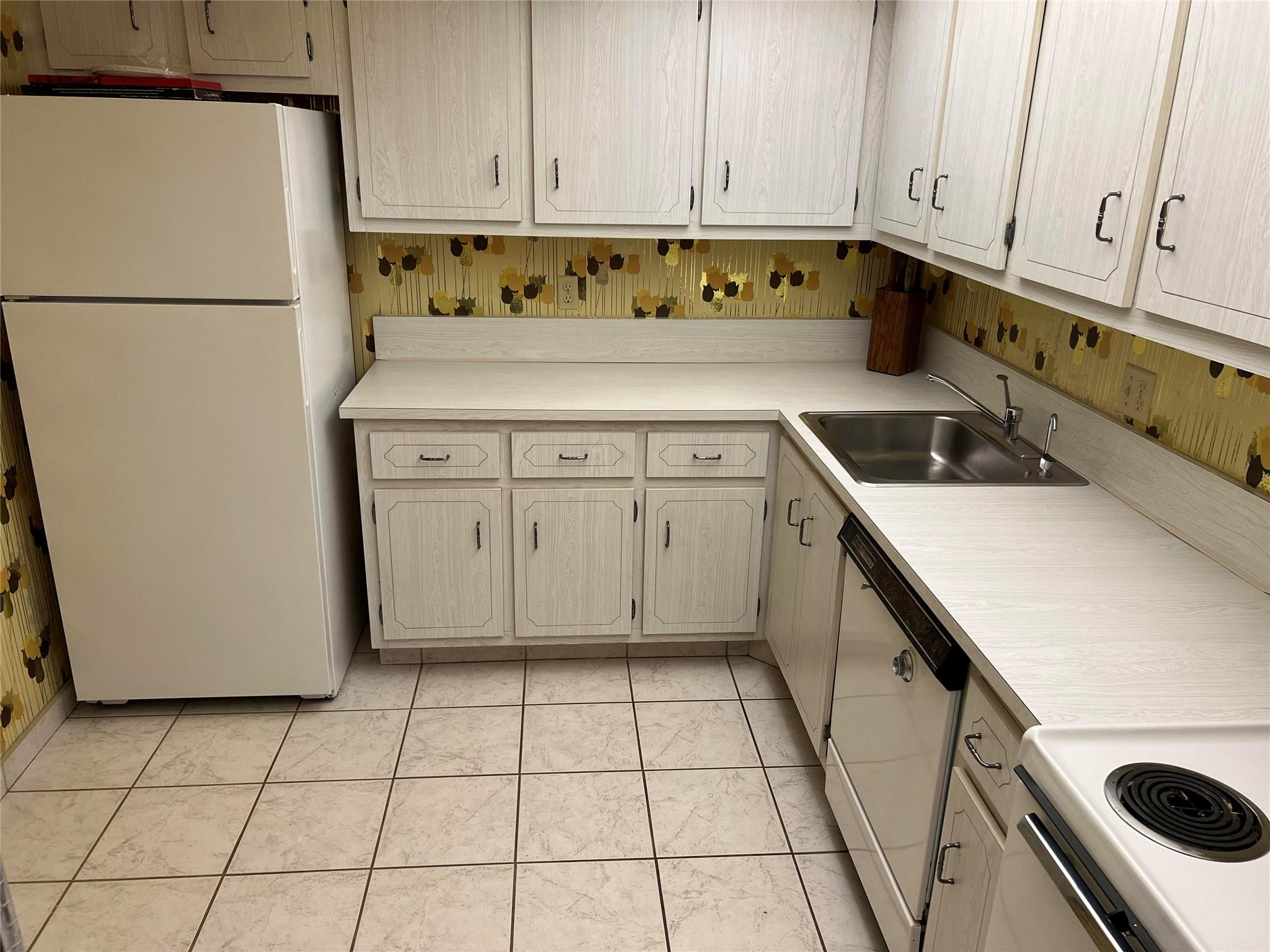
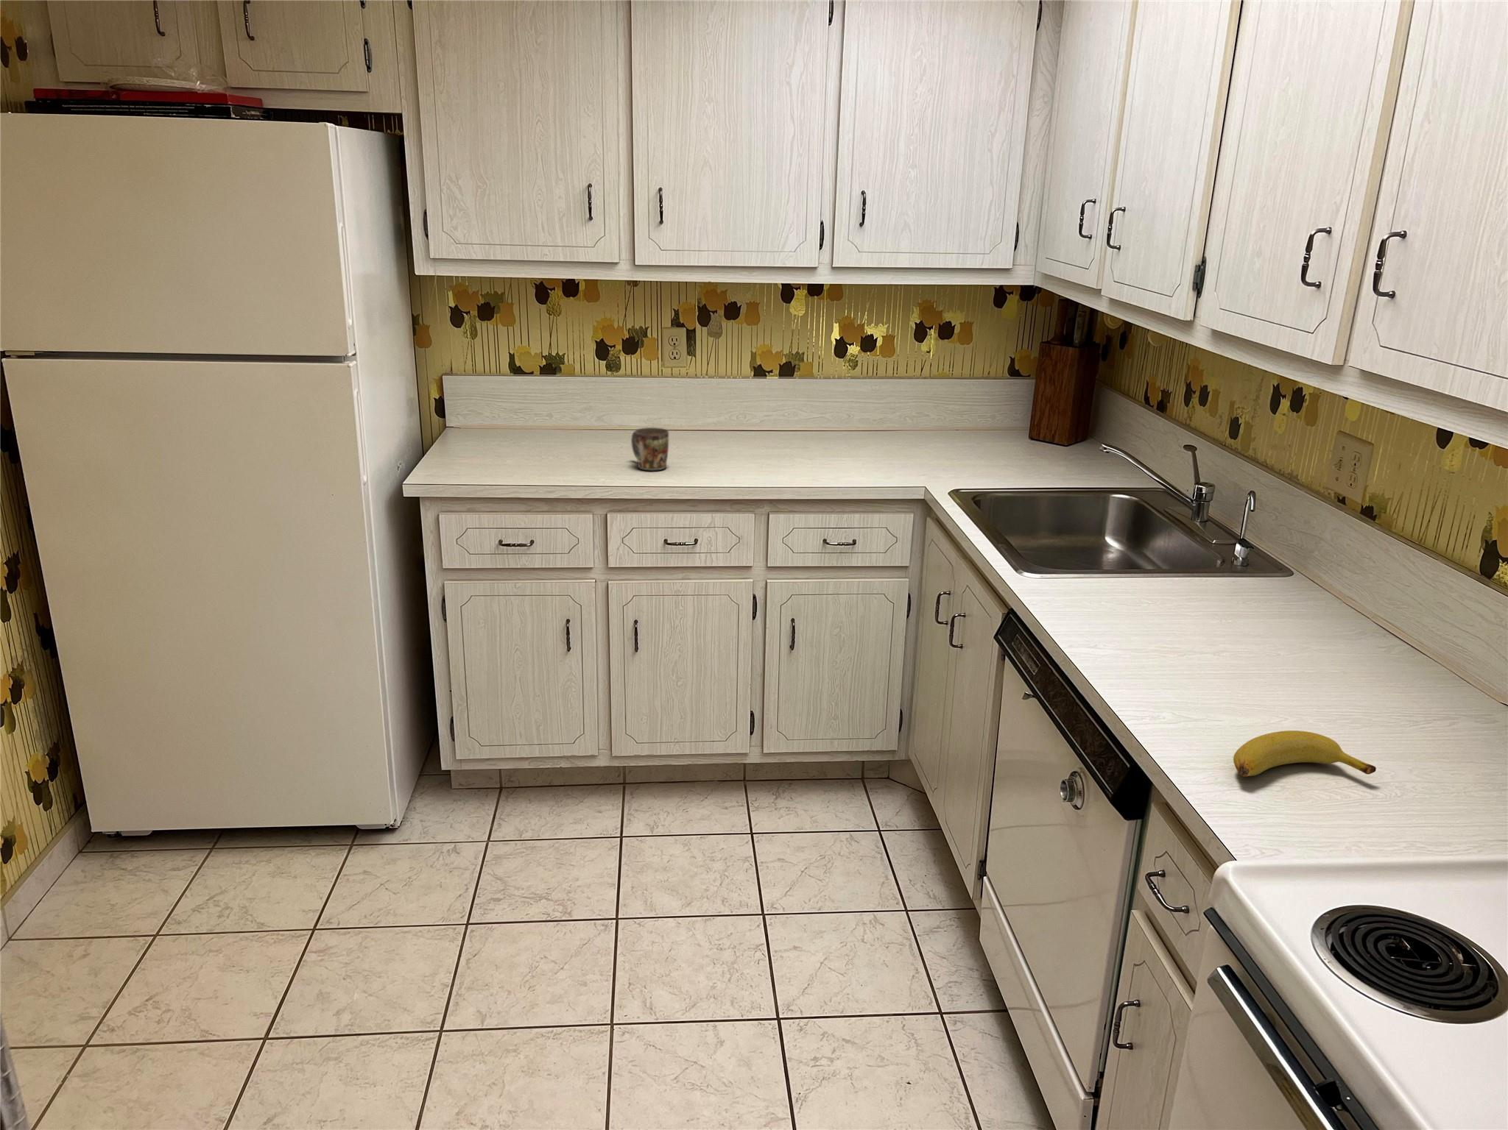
+ banana [1233,730,1377,777]
+ mug [631,426,670,471]
